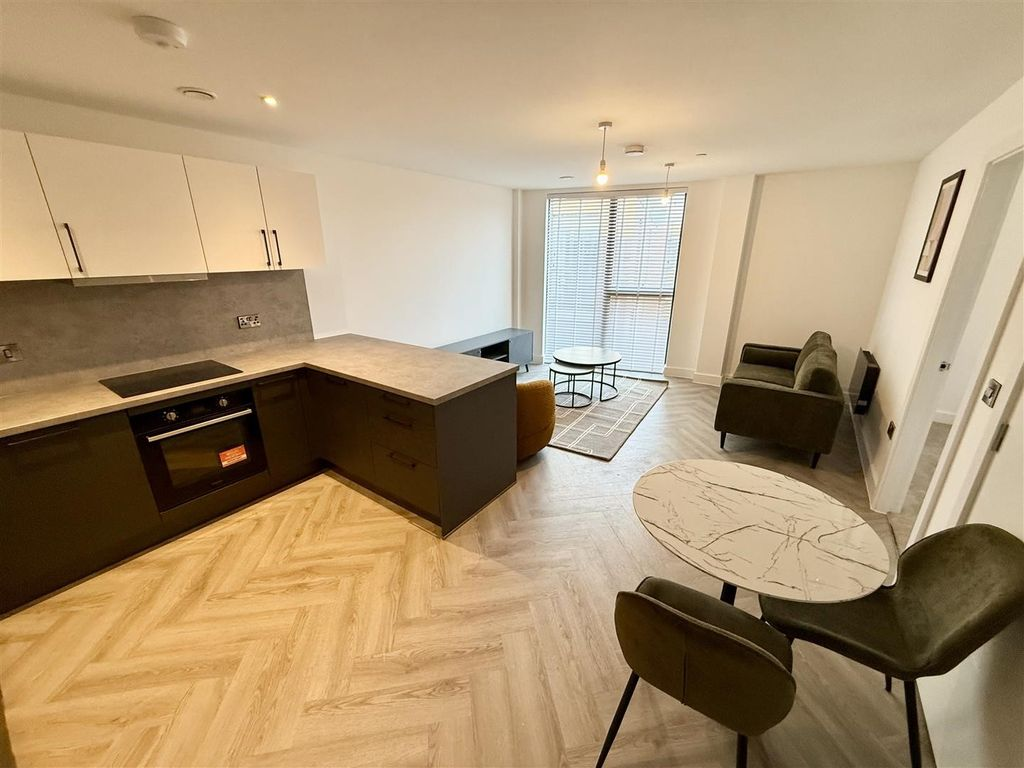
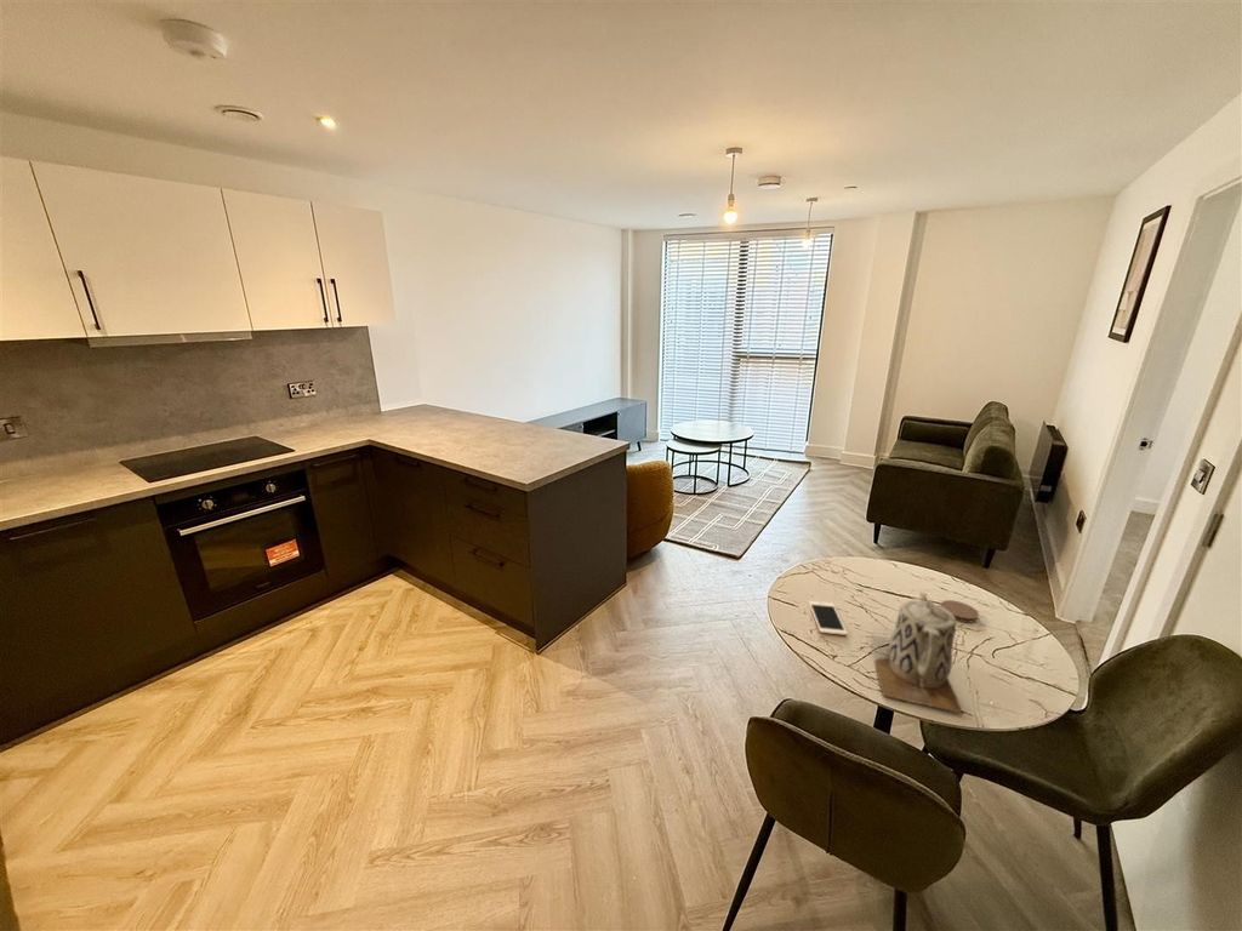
+ cell phone [808,600,849,636]
+ coaster [940,599,980,623]
+ teapot [873,592,964,715]
